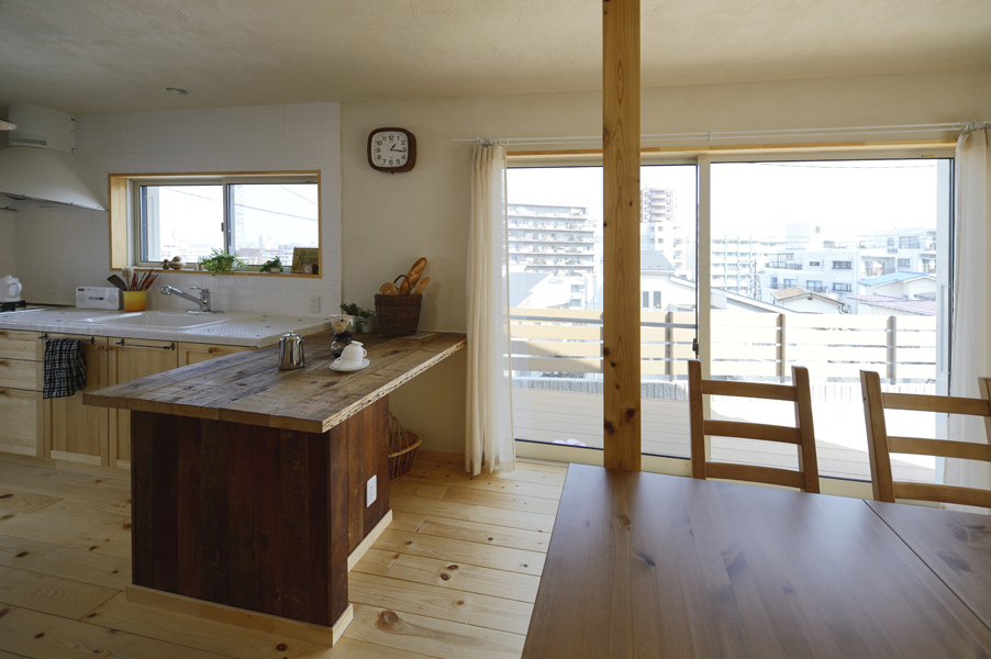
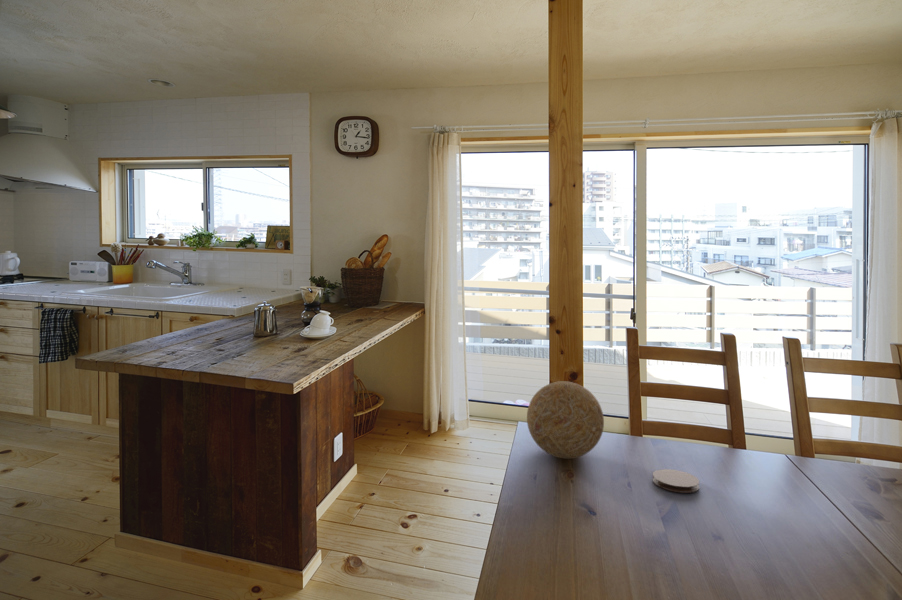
+ coaster [652,468,700,494]
+ decorative ball [526,380,605,460]
